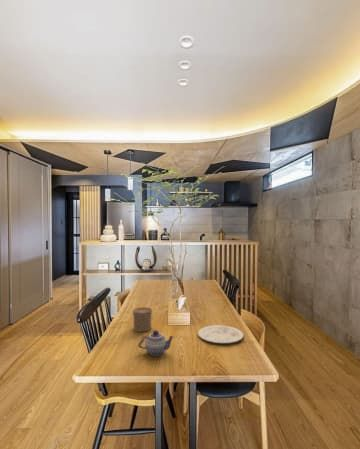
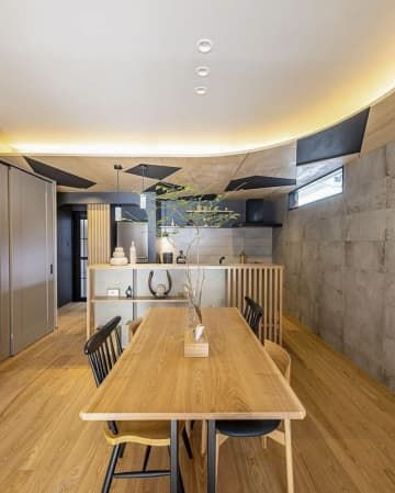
- plate [197,324,244,344]
- teapot [137,329,176,357]
- cup [132,306,153,333]
